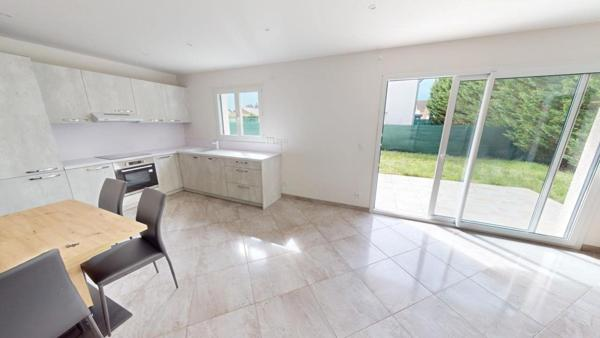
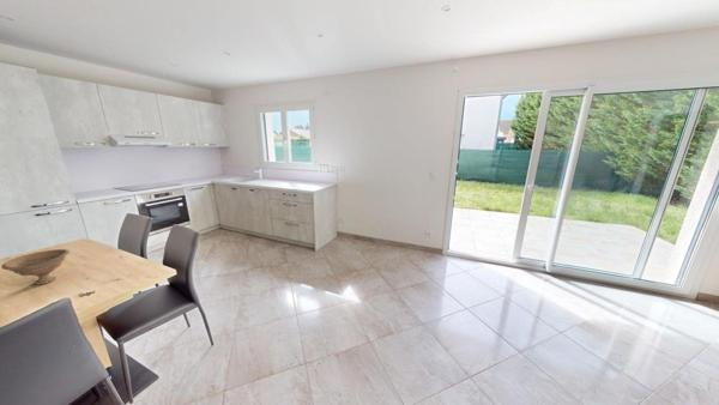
+ bowl [0,248,71,286]
